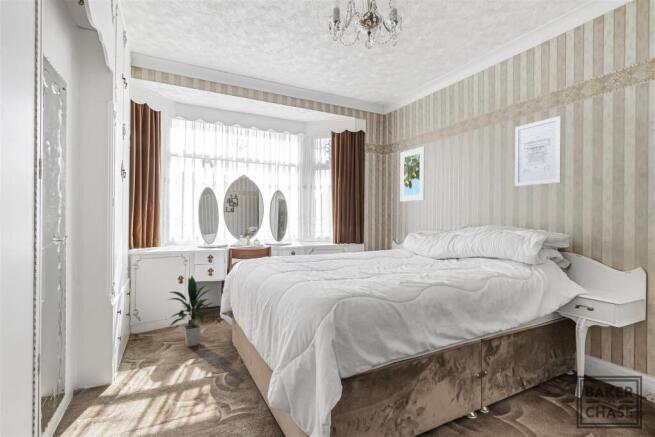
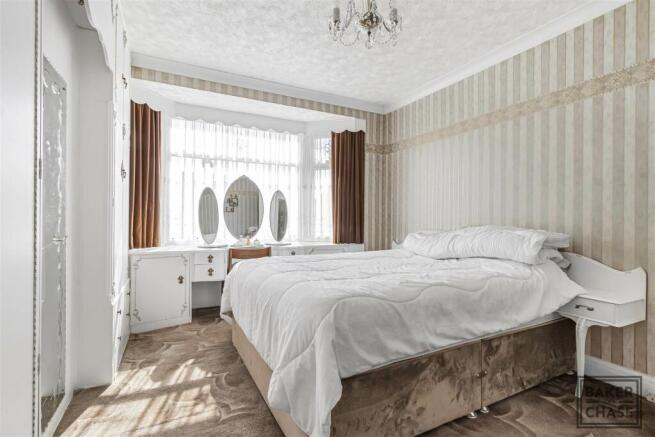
- wall art [514,115,562,187]
- indoor plant [166,275,222,348]
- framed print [399,146,426,203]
